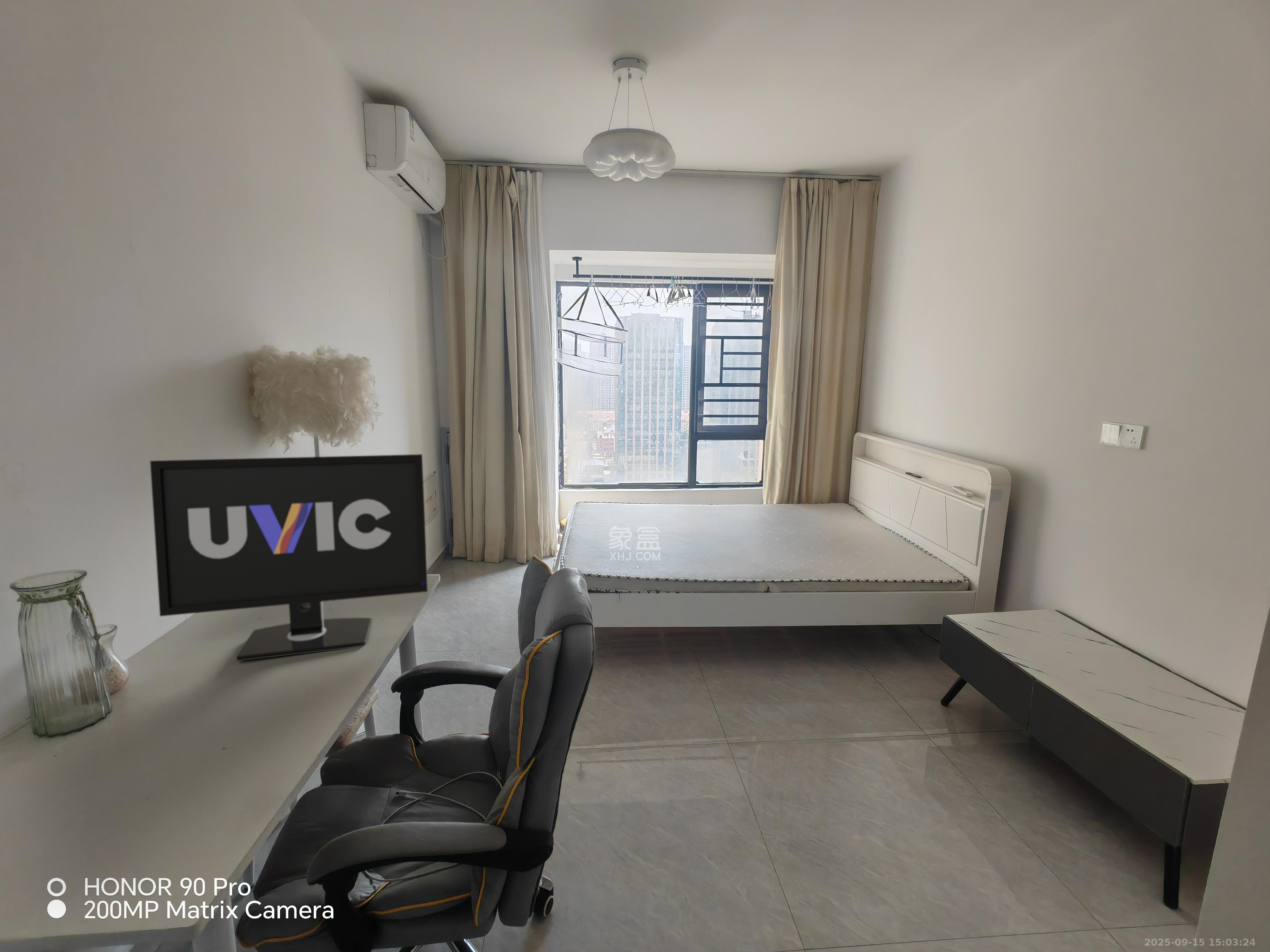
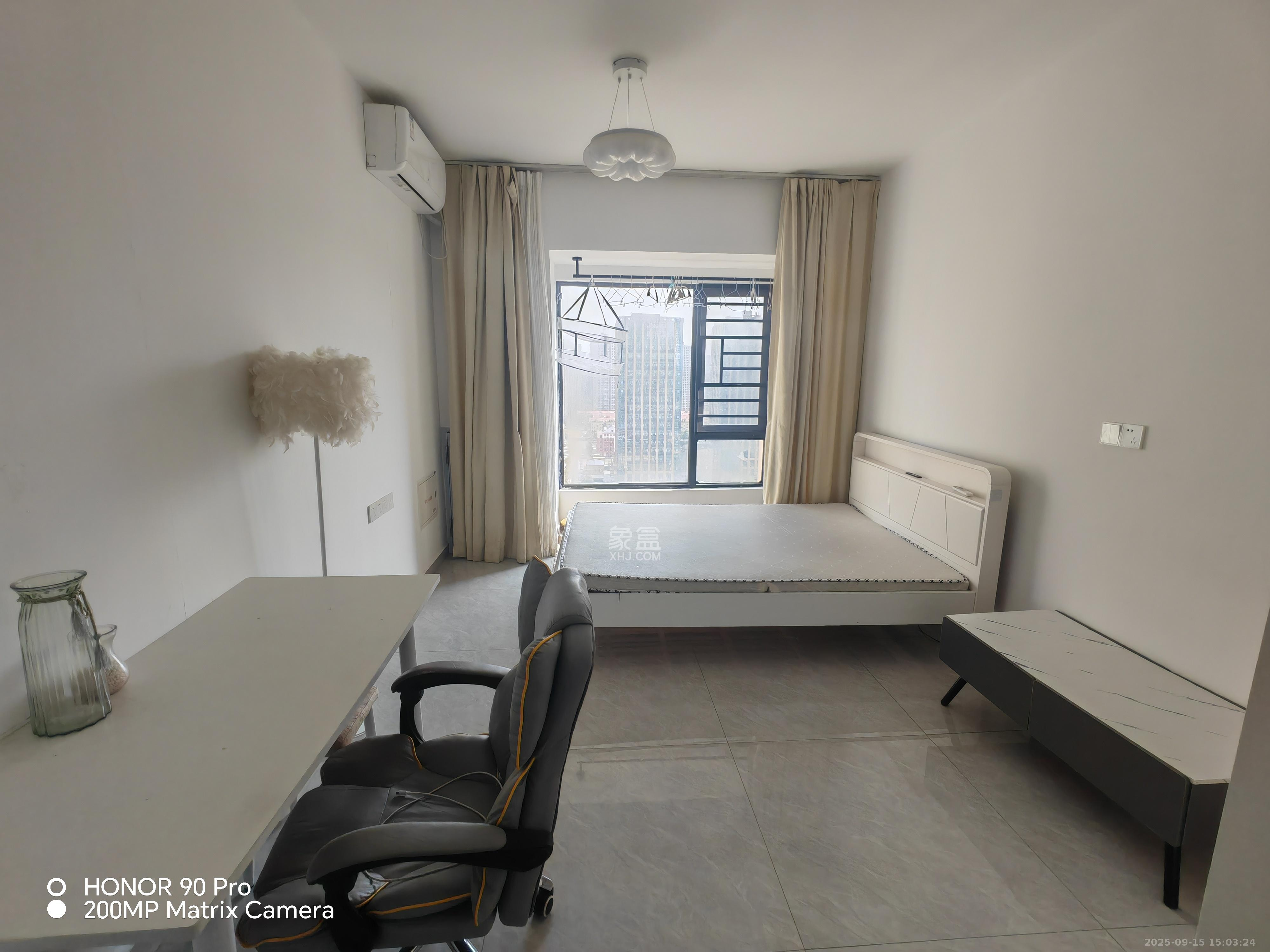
- monitor [150,454,428,661]
